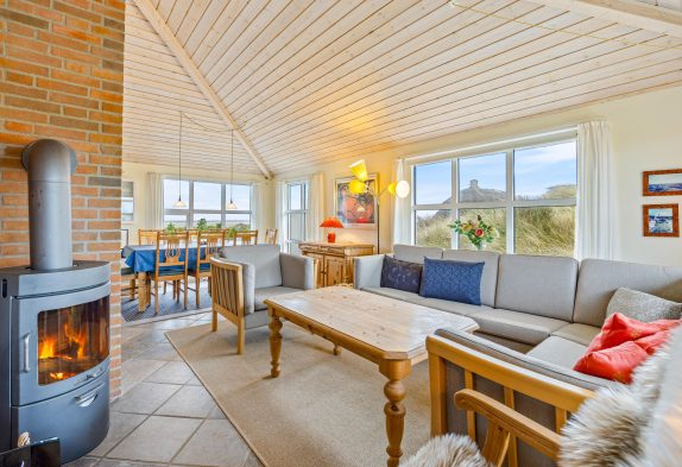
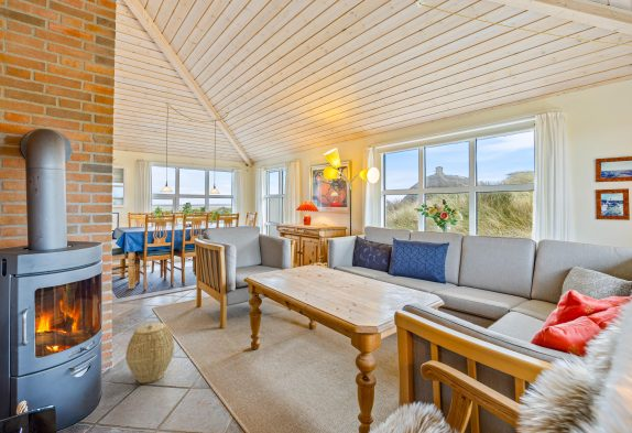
+ woven basket [124,322,175,383]
